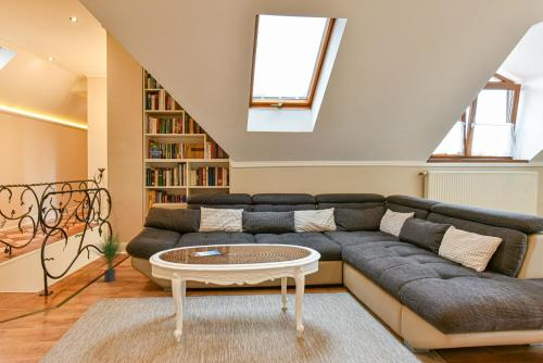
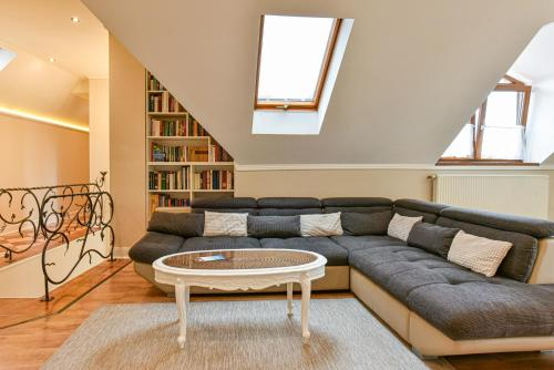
- potted plant [90,231,124,283]
